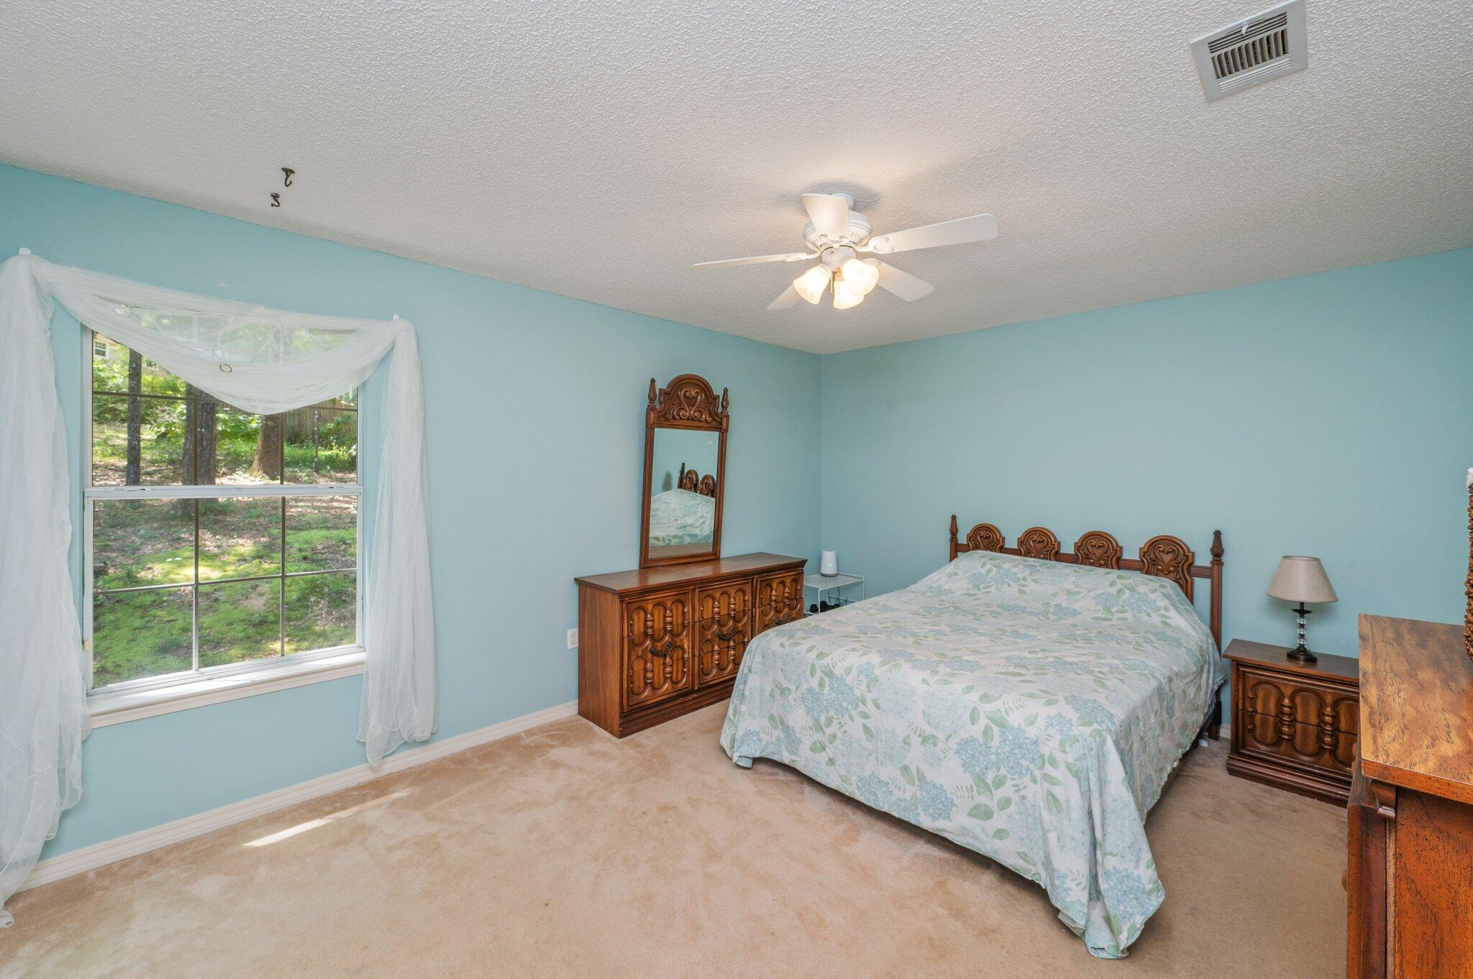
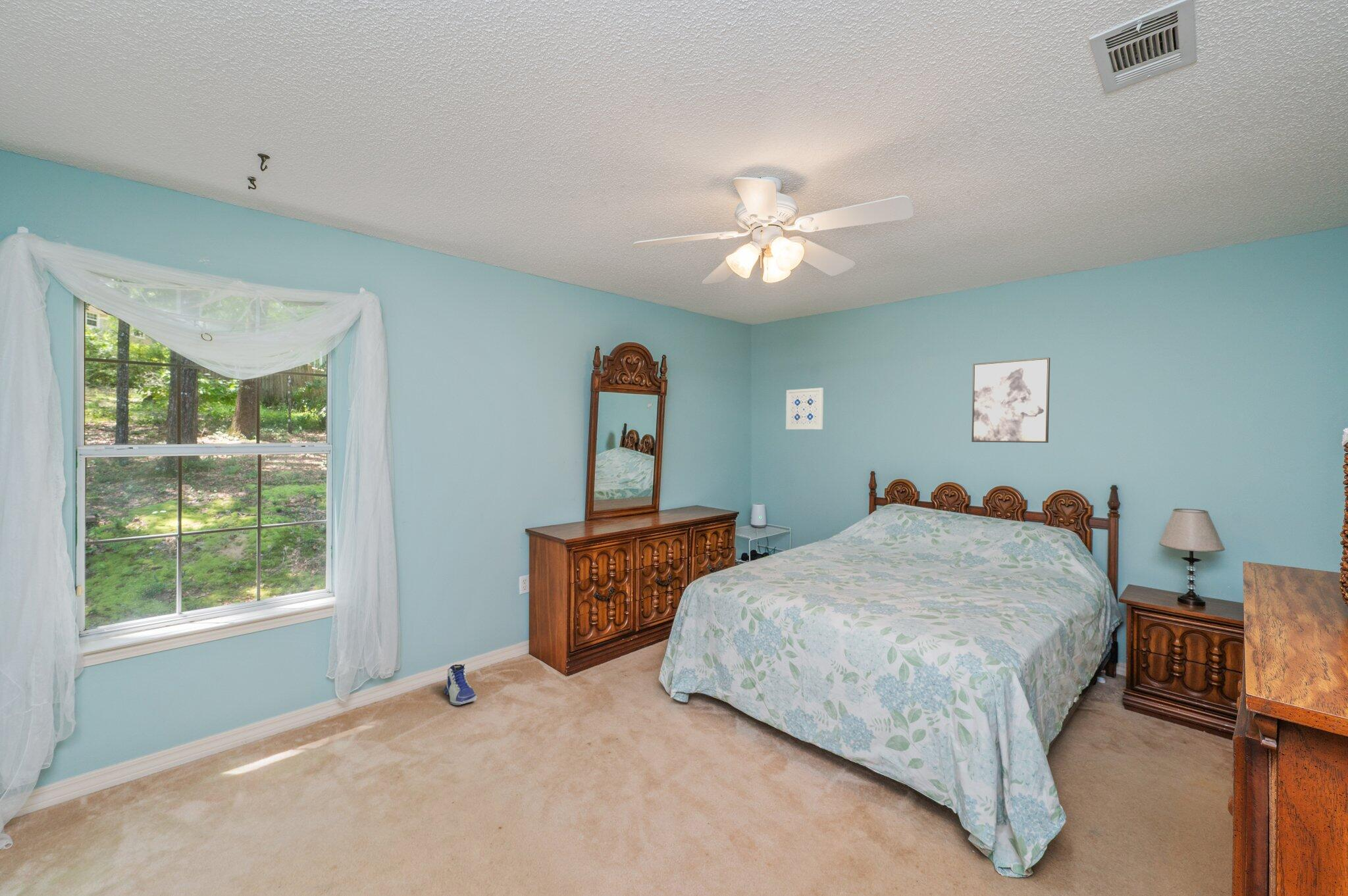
+ wall art [785,387,824,430]
+ wall art [971,357,1050,443]
+ sneaker [443,664,477,706]
